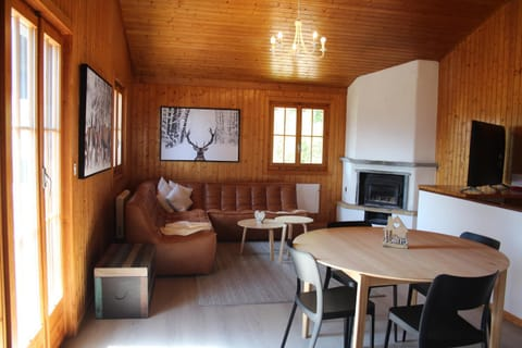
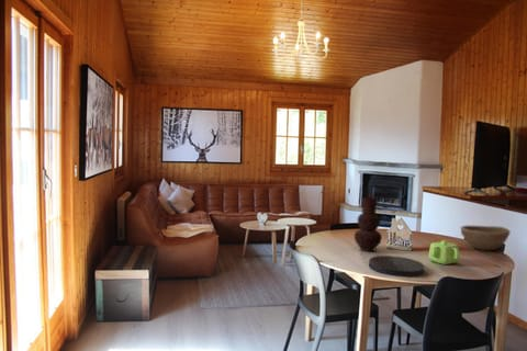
+ vase [352,195,383,252]
+ bowl [459,225,512,251]
+ plate [368,254,425,278]
+ teapot [428,239,460,265]
